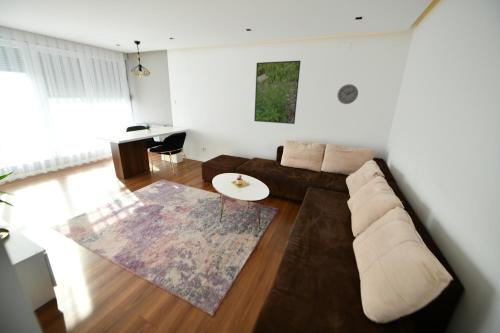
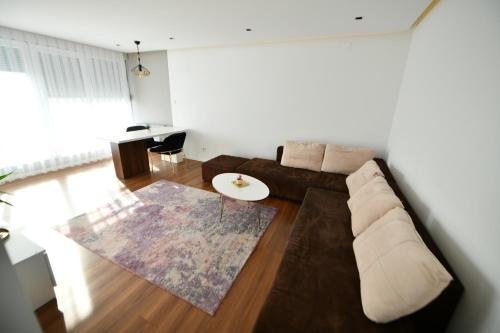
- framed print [253,60,301,125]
- wall clock [336,83,359,105]
